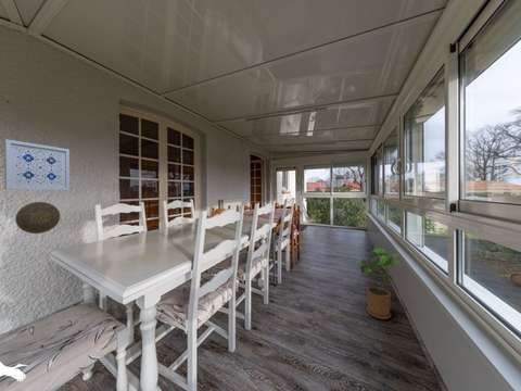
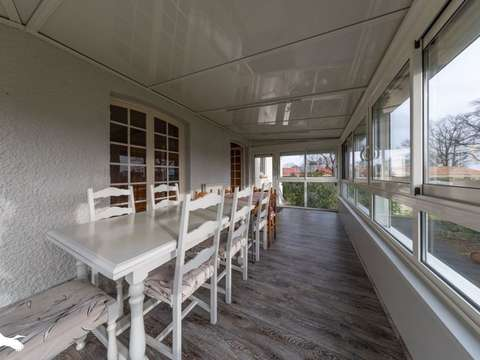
- decorative plate [14,201,61,235]
- house plant [355,248,402,320]
- wall art [3,138,71,191]
